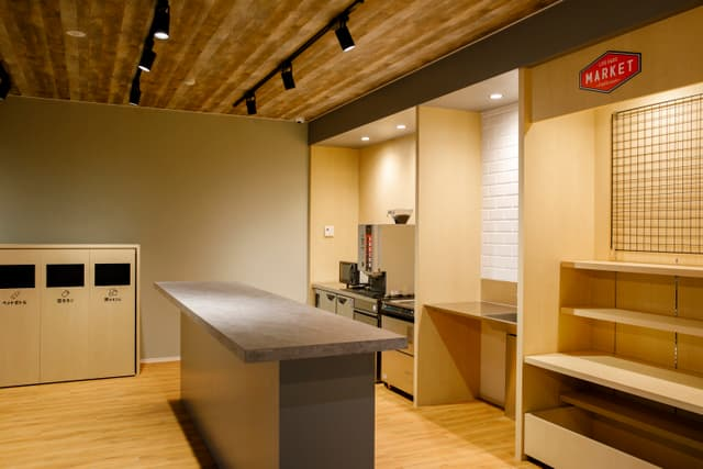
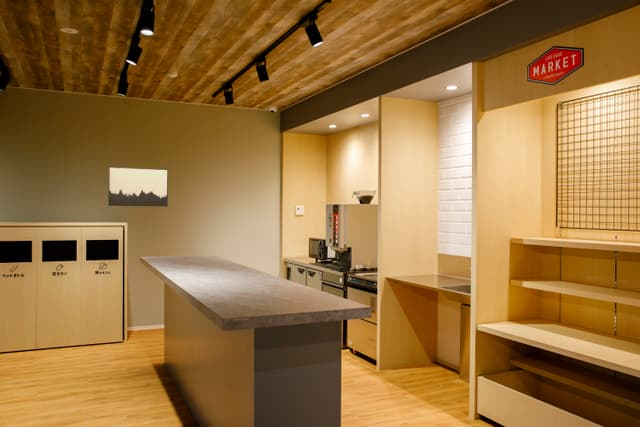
+ wall art [107,166,169,208]
